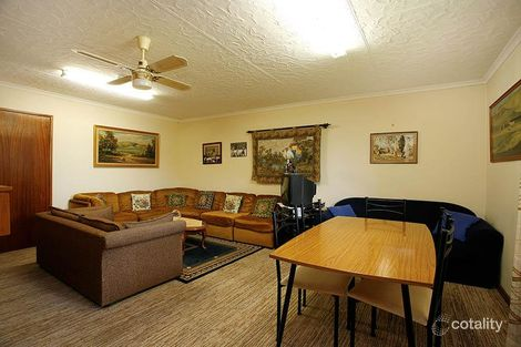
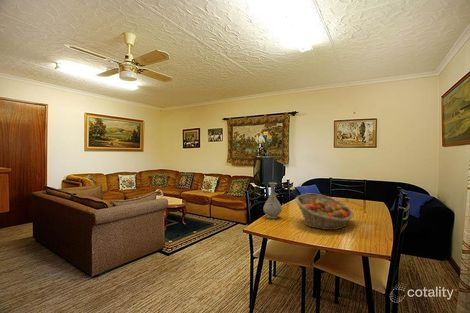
+ vase [262,182,283,219]
+ fruit basket [294,192,355,231]
